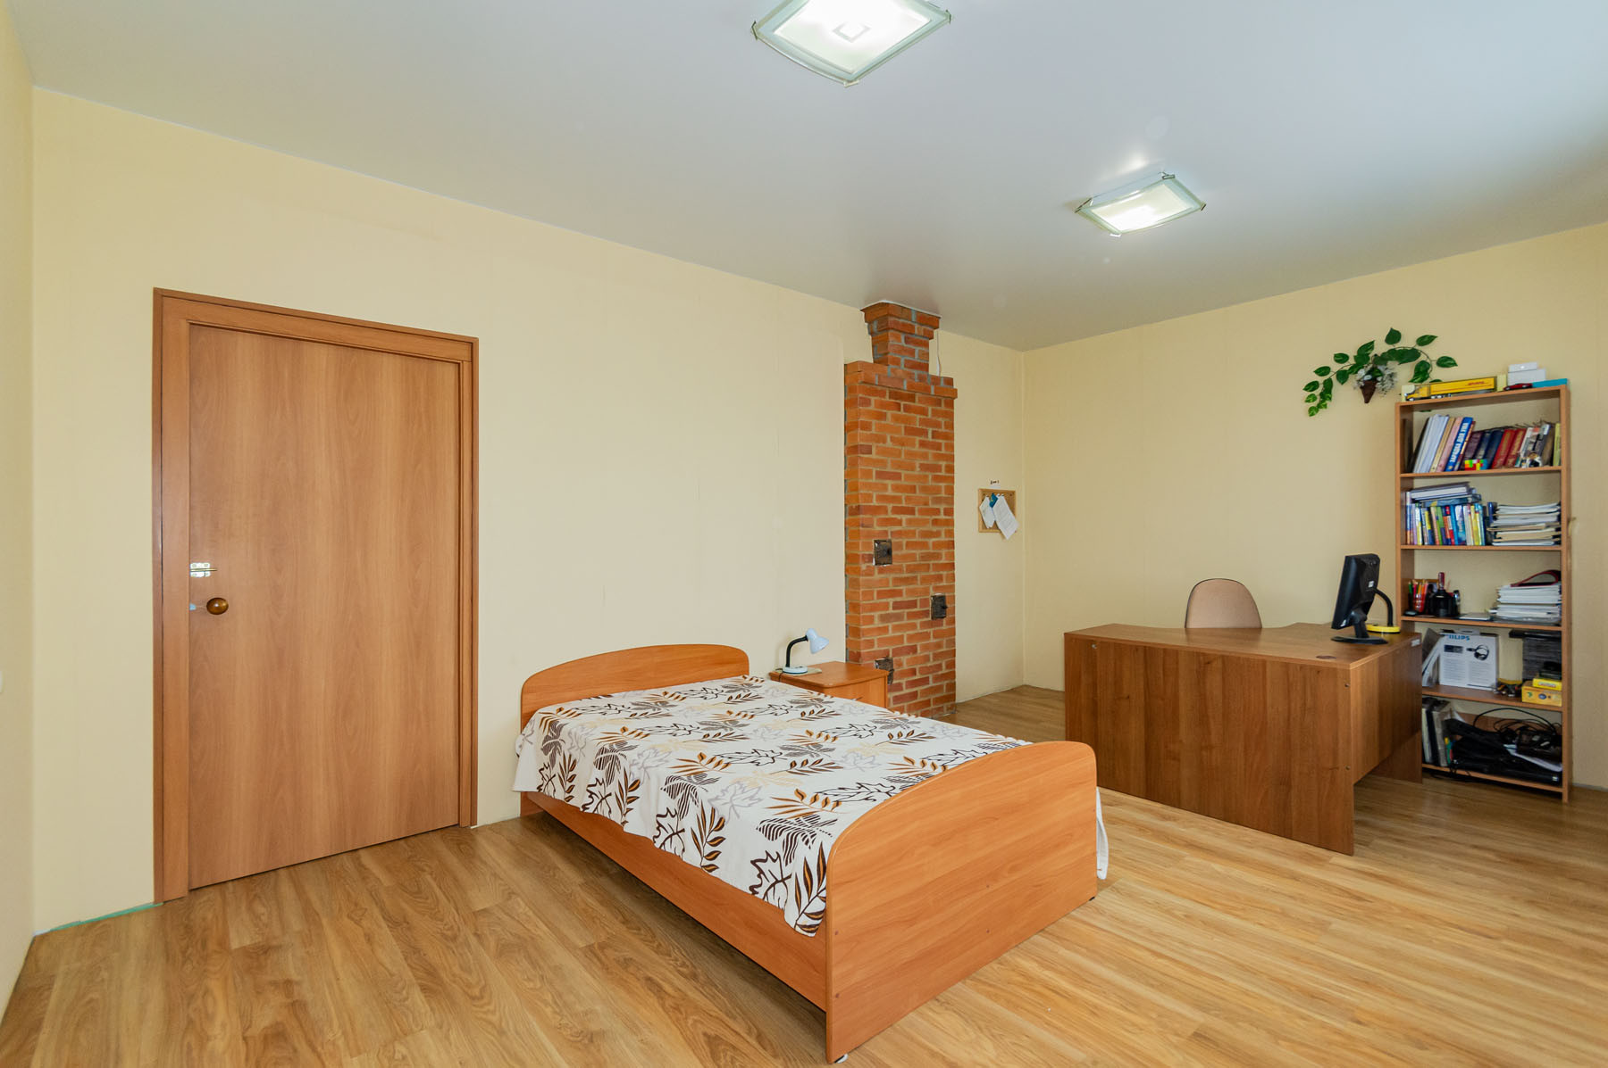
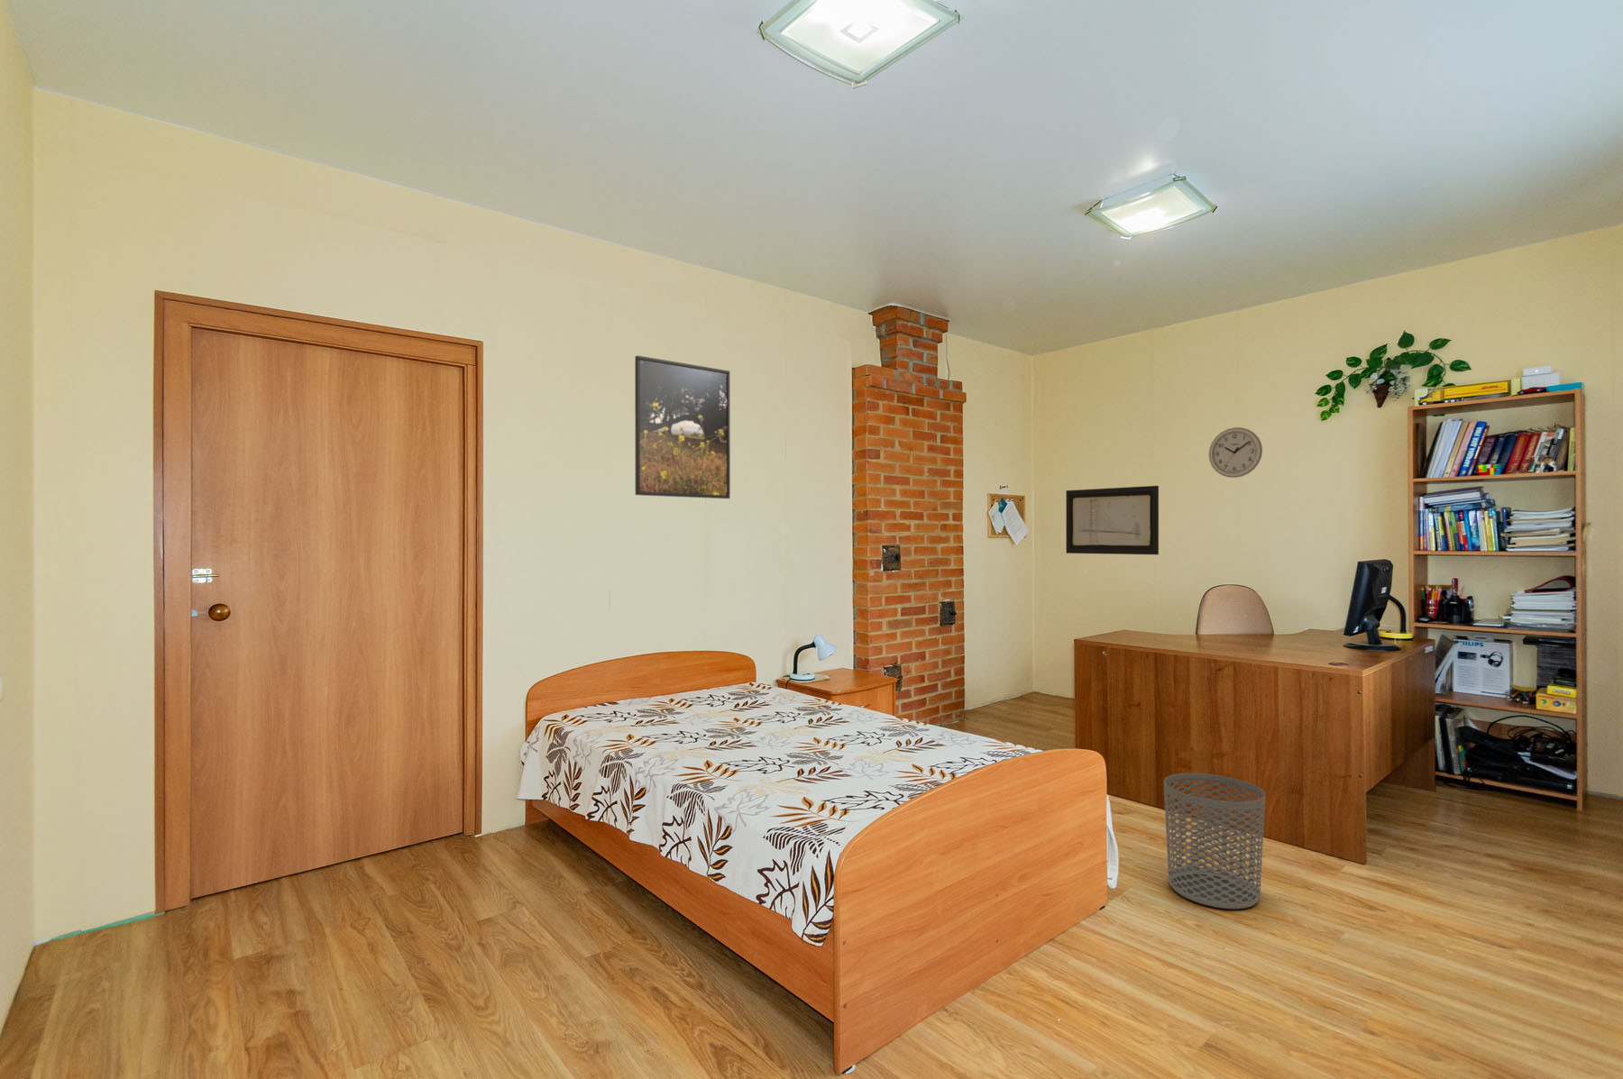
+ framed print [633,355,731,500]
+ wall clock [1209,426,1263,478]
+ wall art [1064,485,1159,555]
+ waste bin [1163,772,1265,909]
